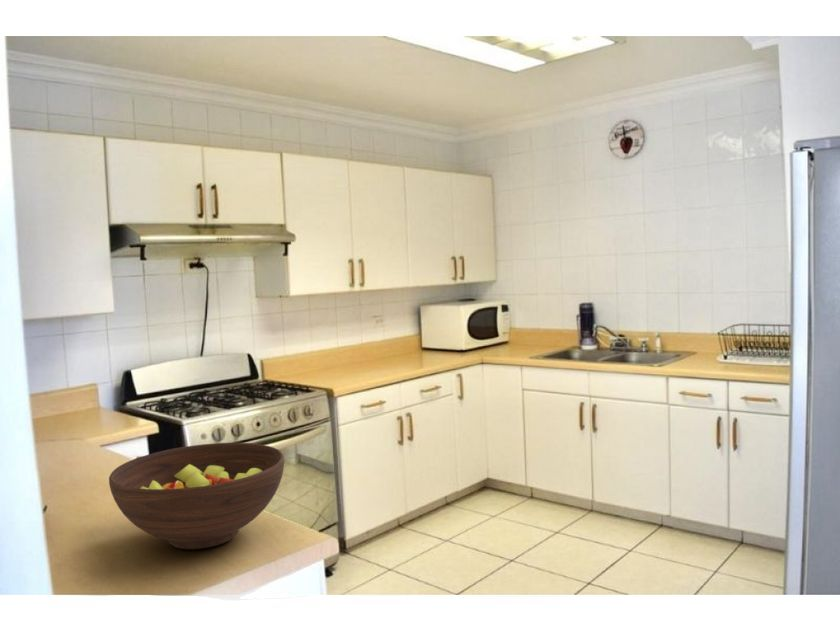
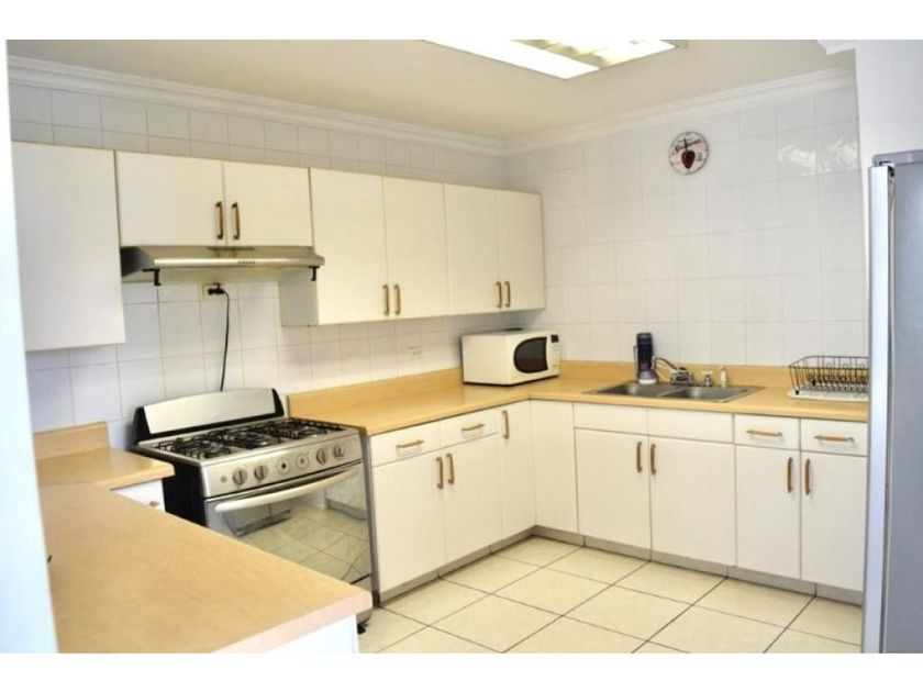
- fruit bowl [108,442,285,550]
